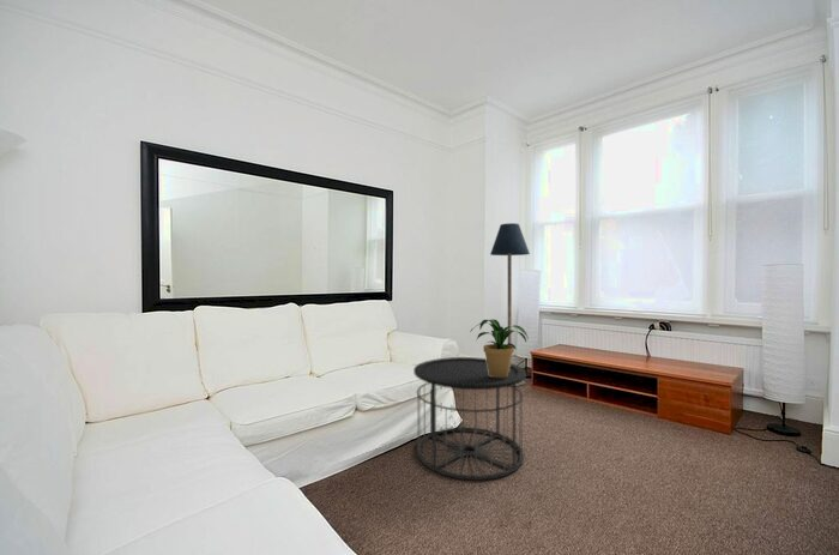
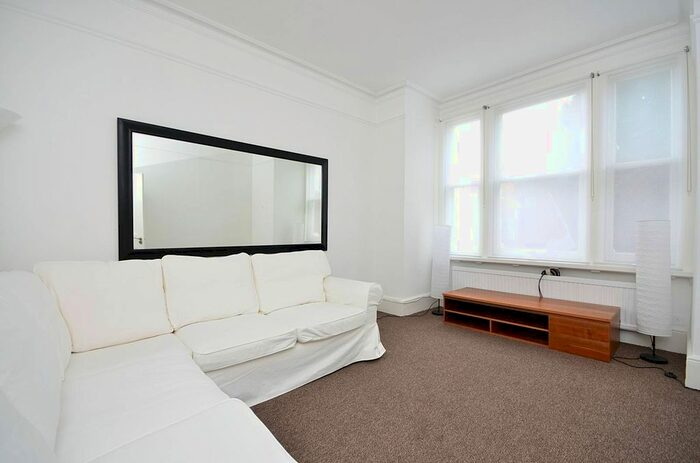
- floor lamp [489,222,531,387]
- potted plant [469,319,530,378]
- side table [412,356,527,482]
